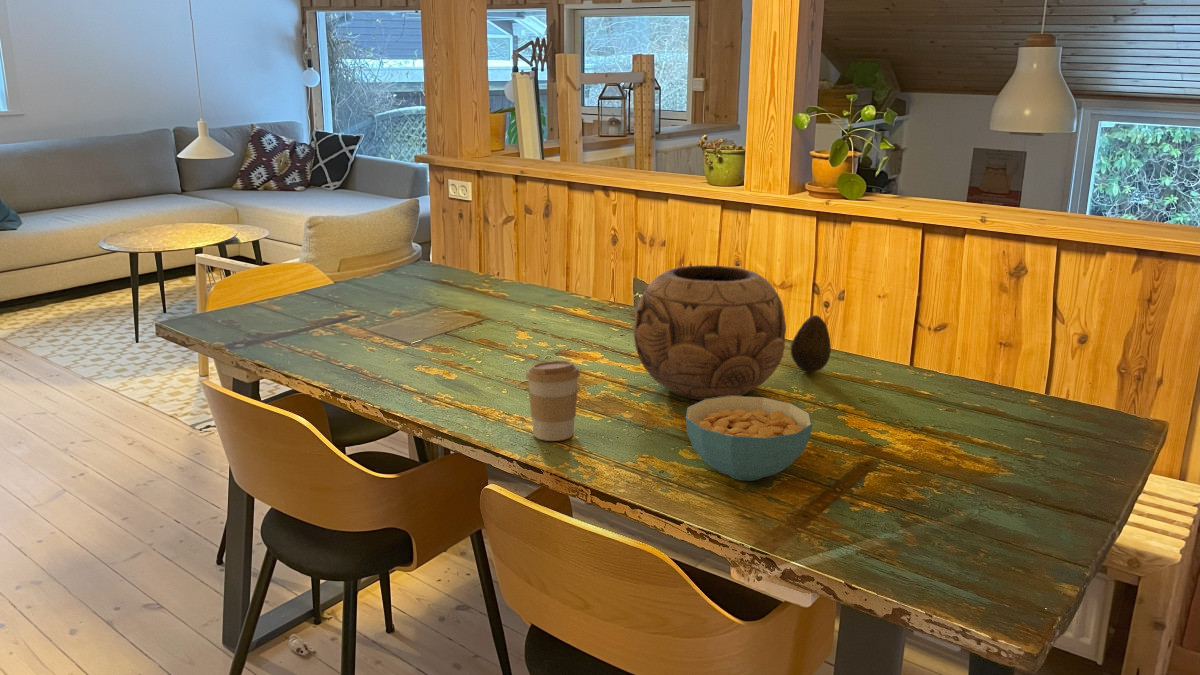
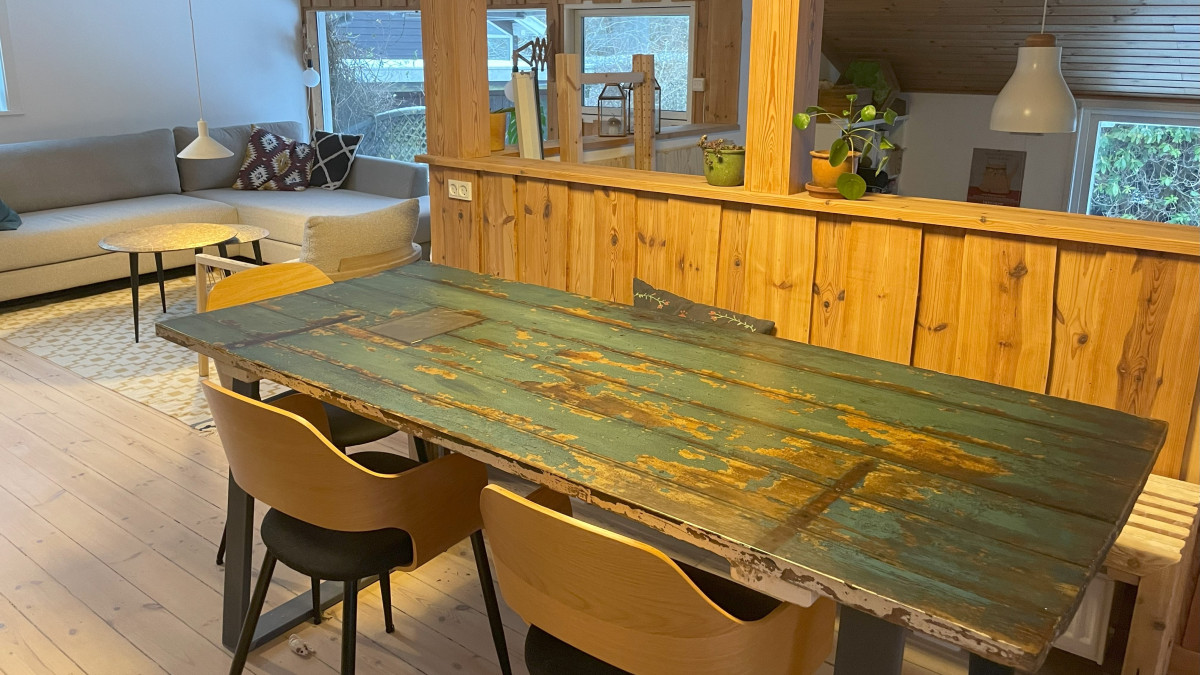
- decorative bowl [633,264,787,401]
- cereal bowl [685,395,813,482]
- coffee cup [525,360,581,442]
- fruit [790,314,832,373]
